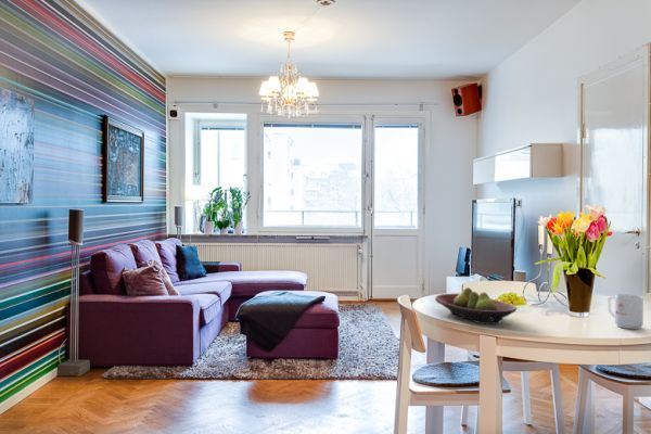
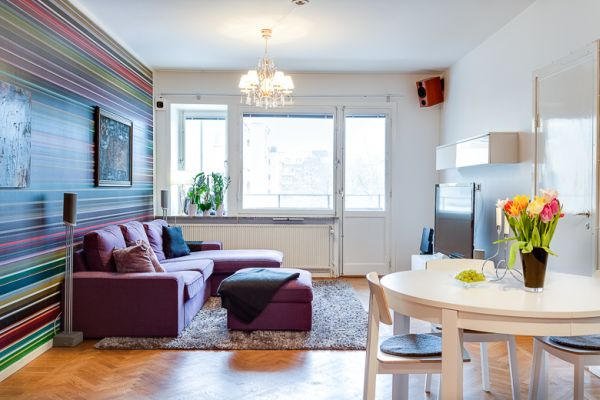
- mug [607,293,644,330]
- fruit bowl [434,286,518,326]
